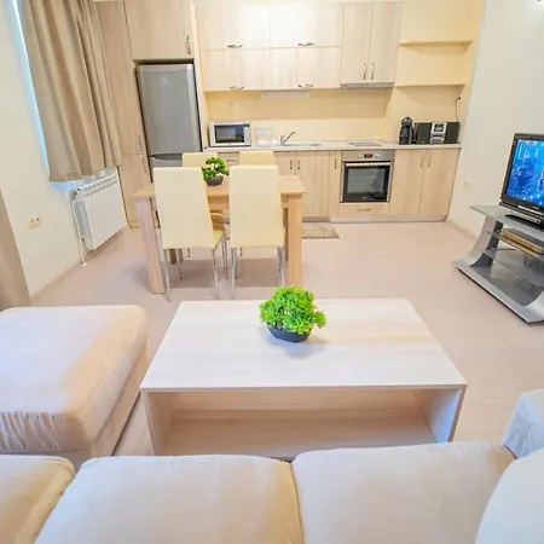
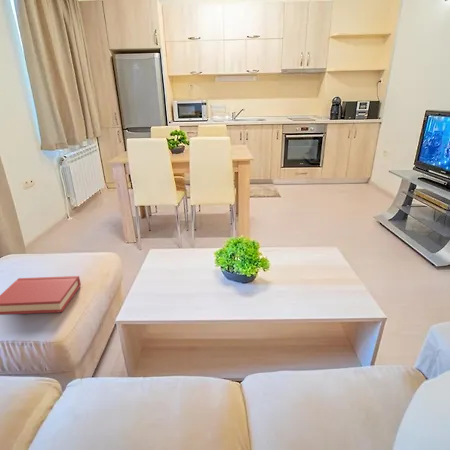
+ hardback book [0,275,82,316]
